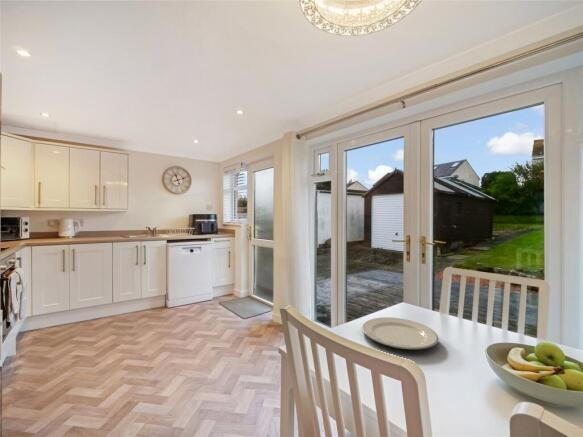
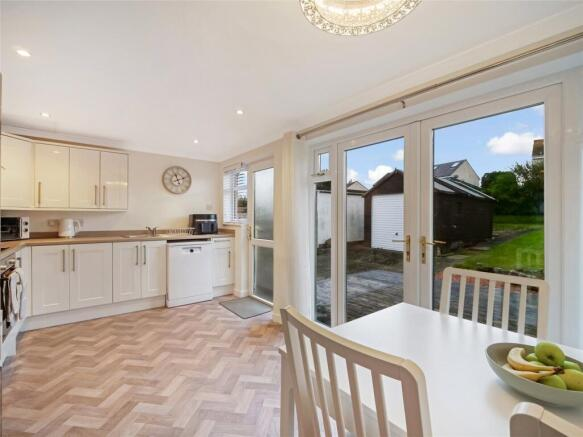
- chinaware [362,317,439,350]
